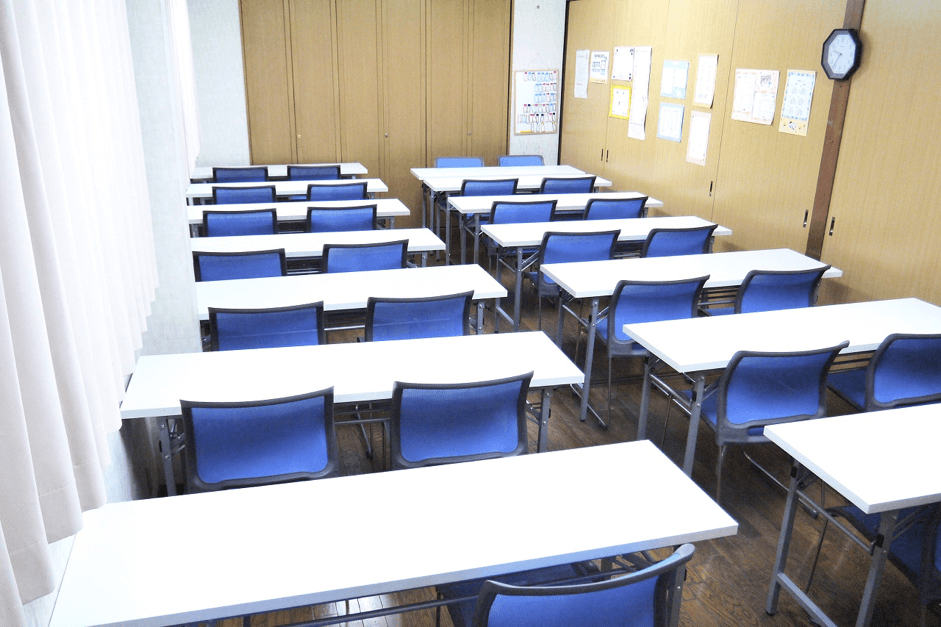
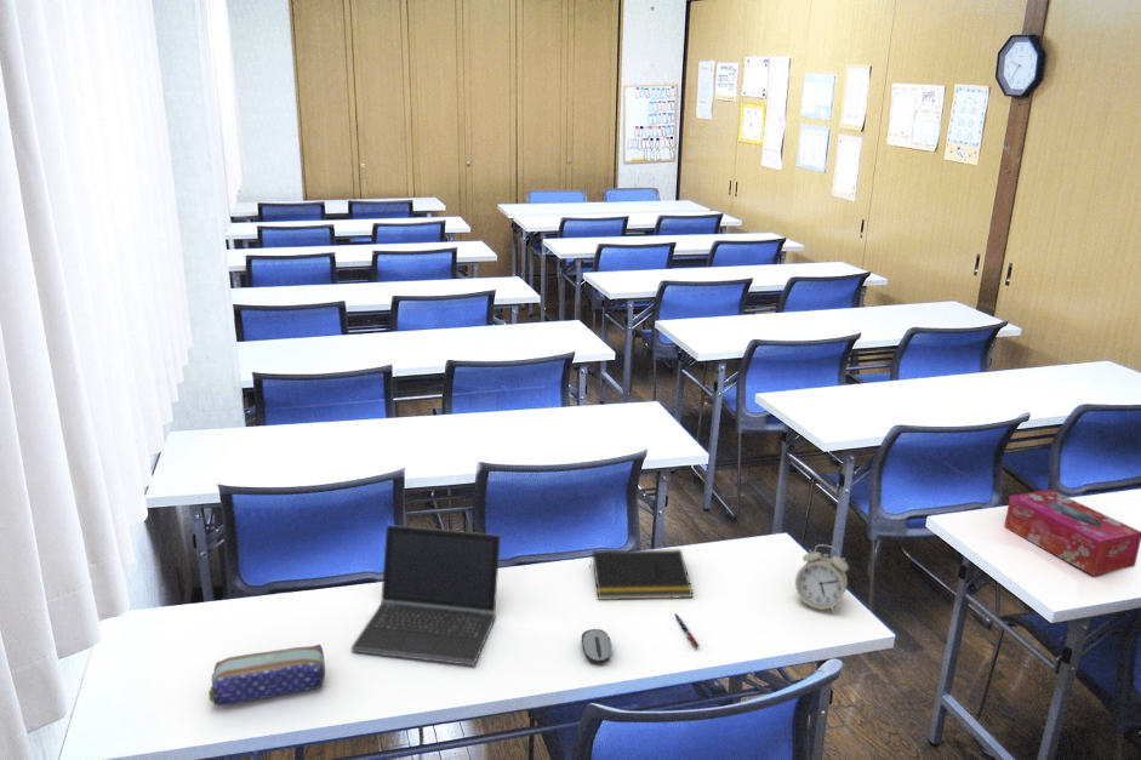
+ laptop computer [350,524,502,667]
+ tissue box [1003,488,1141,577]
+ pen [673,612,701,648]
+ notepad [588,548,695,601]
+ computer mouse [581,628,612,664]
+ alarm clock [794,543,850,613]
+ pencil case [207,644,326,707]
